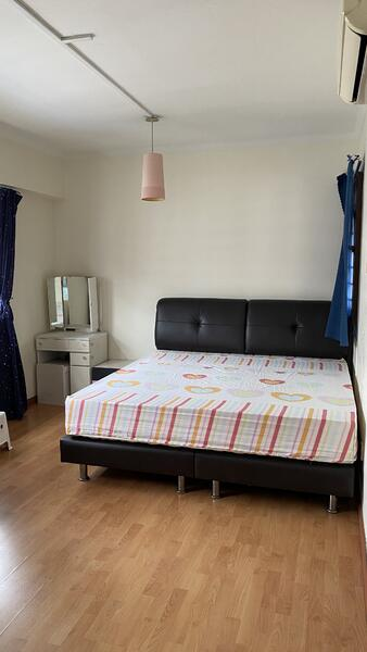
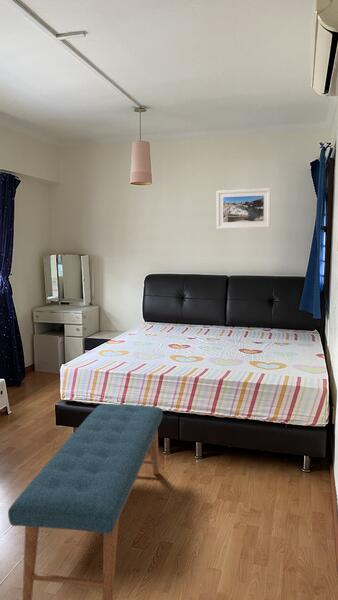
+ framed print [216,187,272,230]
+ bench [7,403,164,600]
